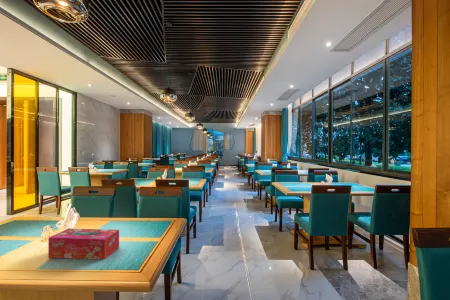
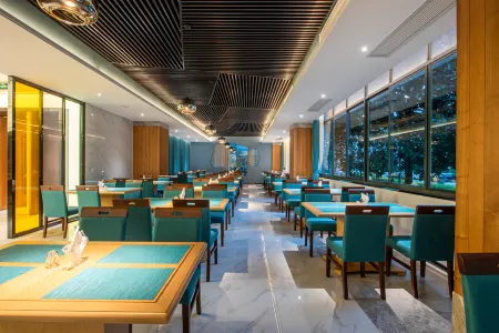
- tissue box [47,228,120,260]
